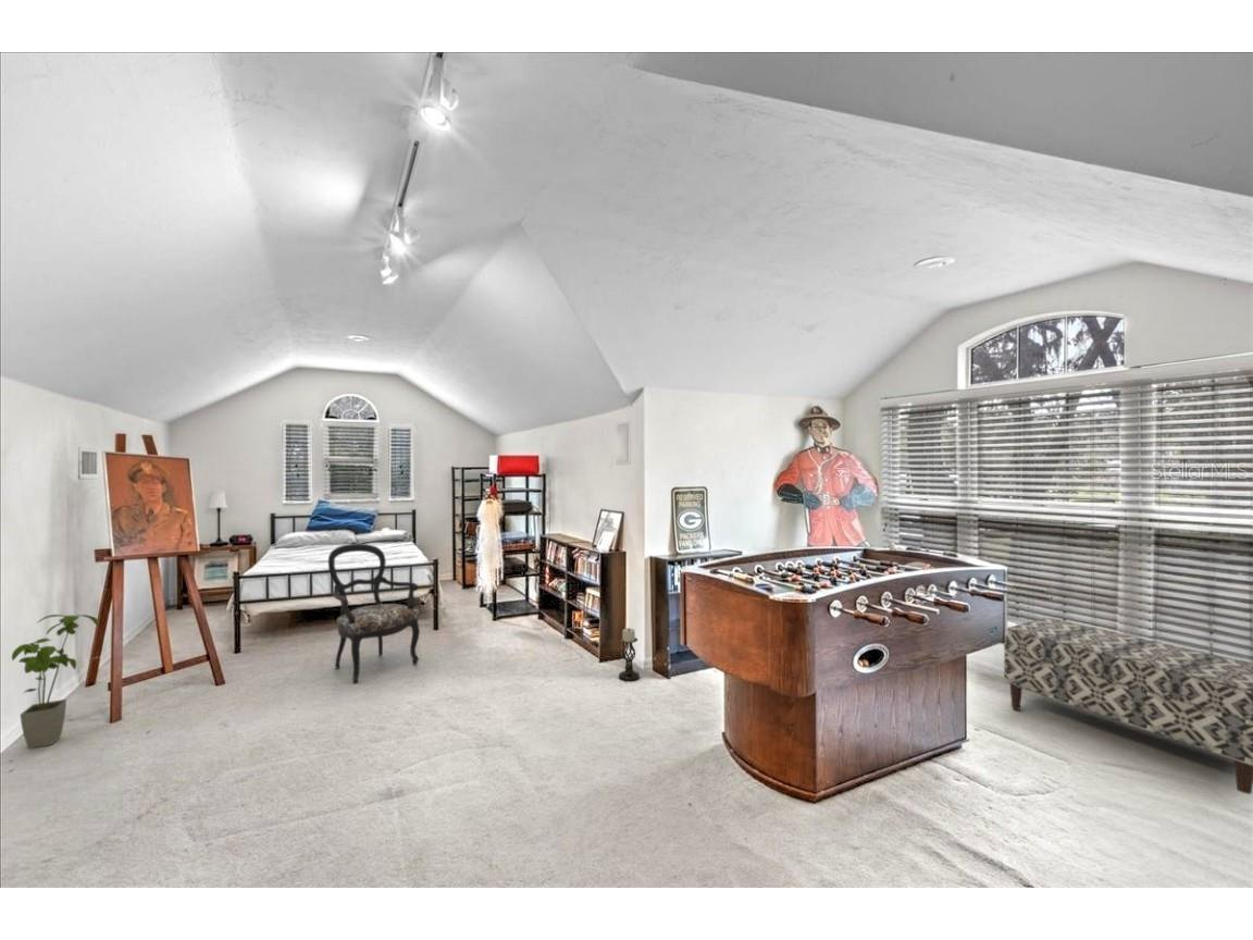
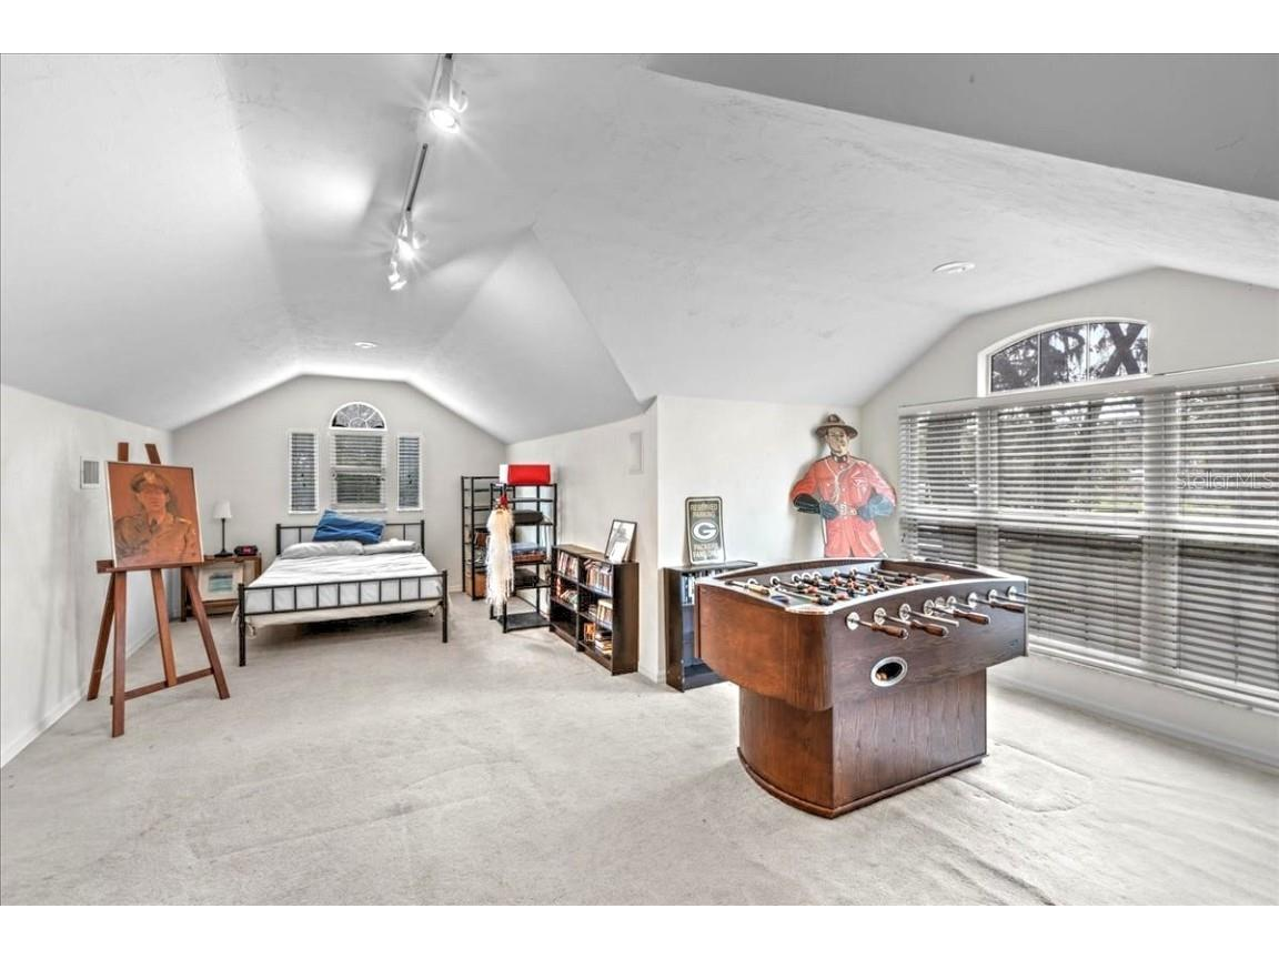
- bench [1003,617,1253,795]
- armchair [327,543,421,684]
- candle holder [618,627,641,683]
- house plant [11,614,99,750]
